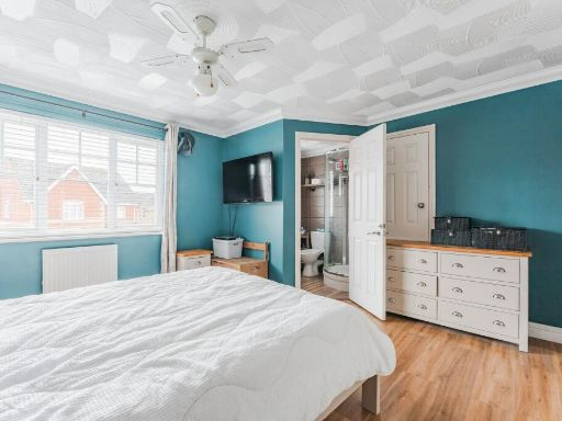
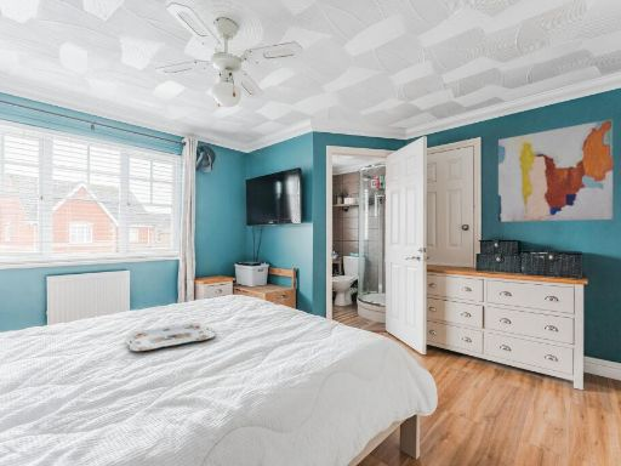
+ serving tray [124,322,216,352]
+ wall art [497,118,614,223]
